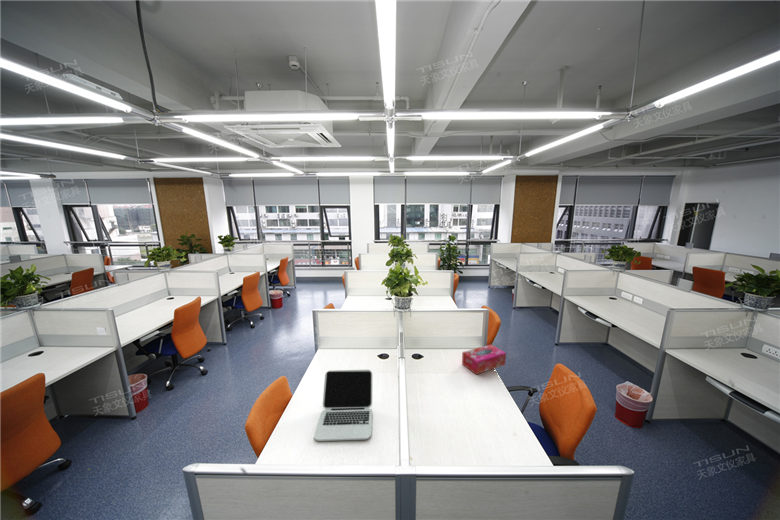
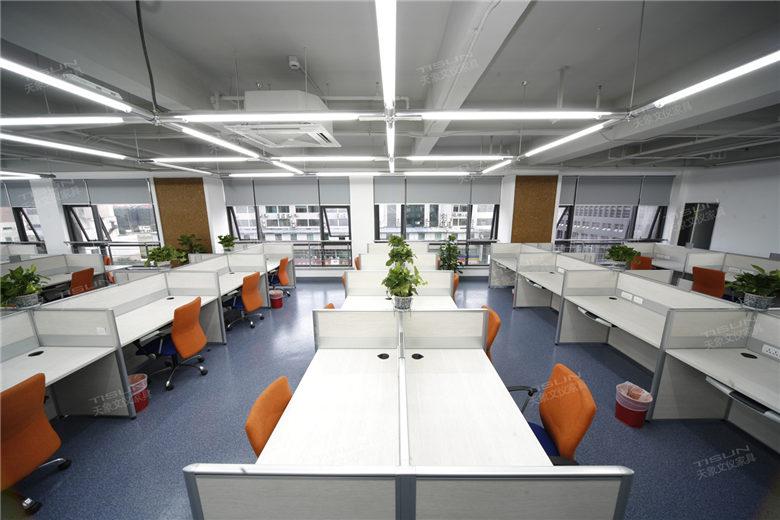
- laptop [313,369,373,442]
- tissue box [461,343,507,375]
